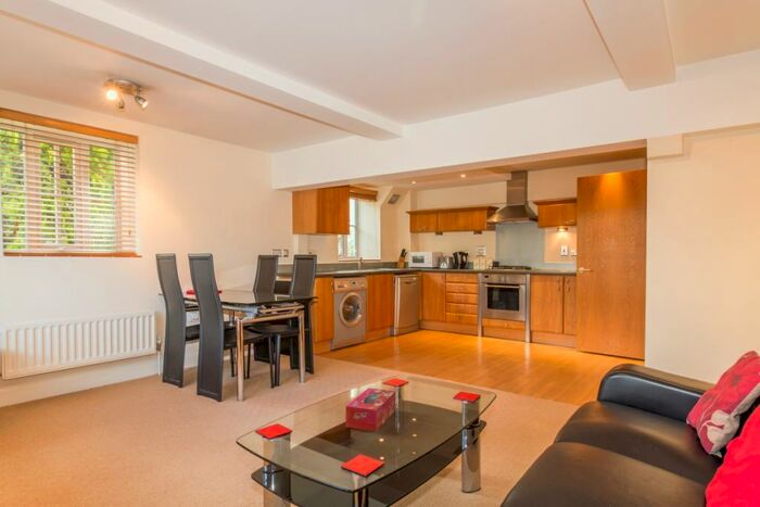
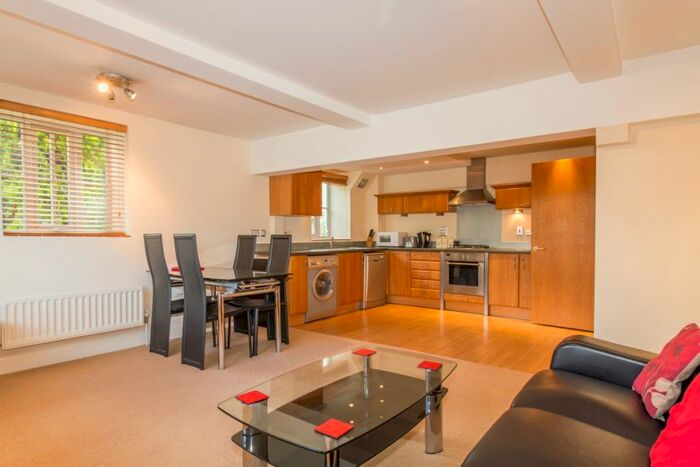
- tissue box [345,386,396,432]
